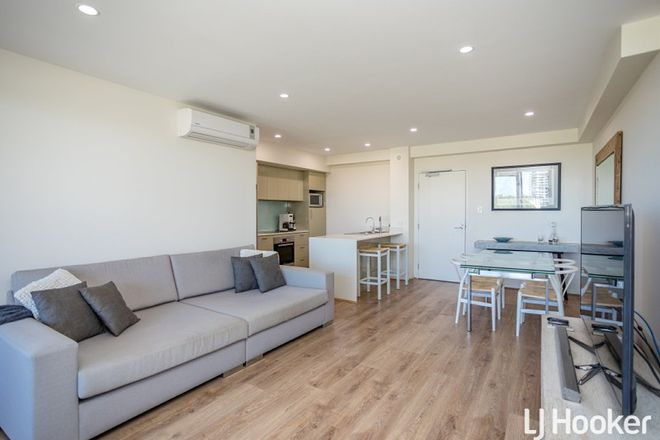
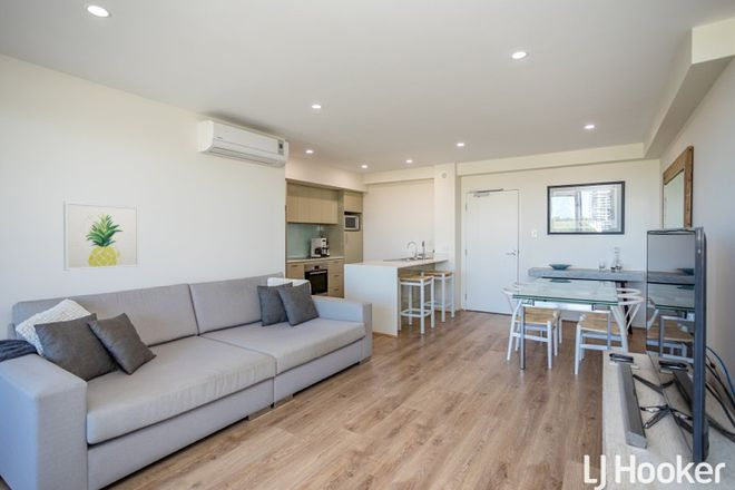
+ wall art [62,200,140,272]
